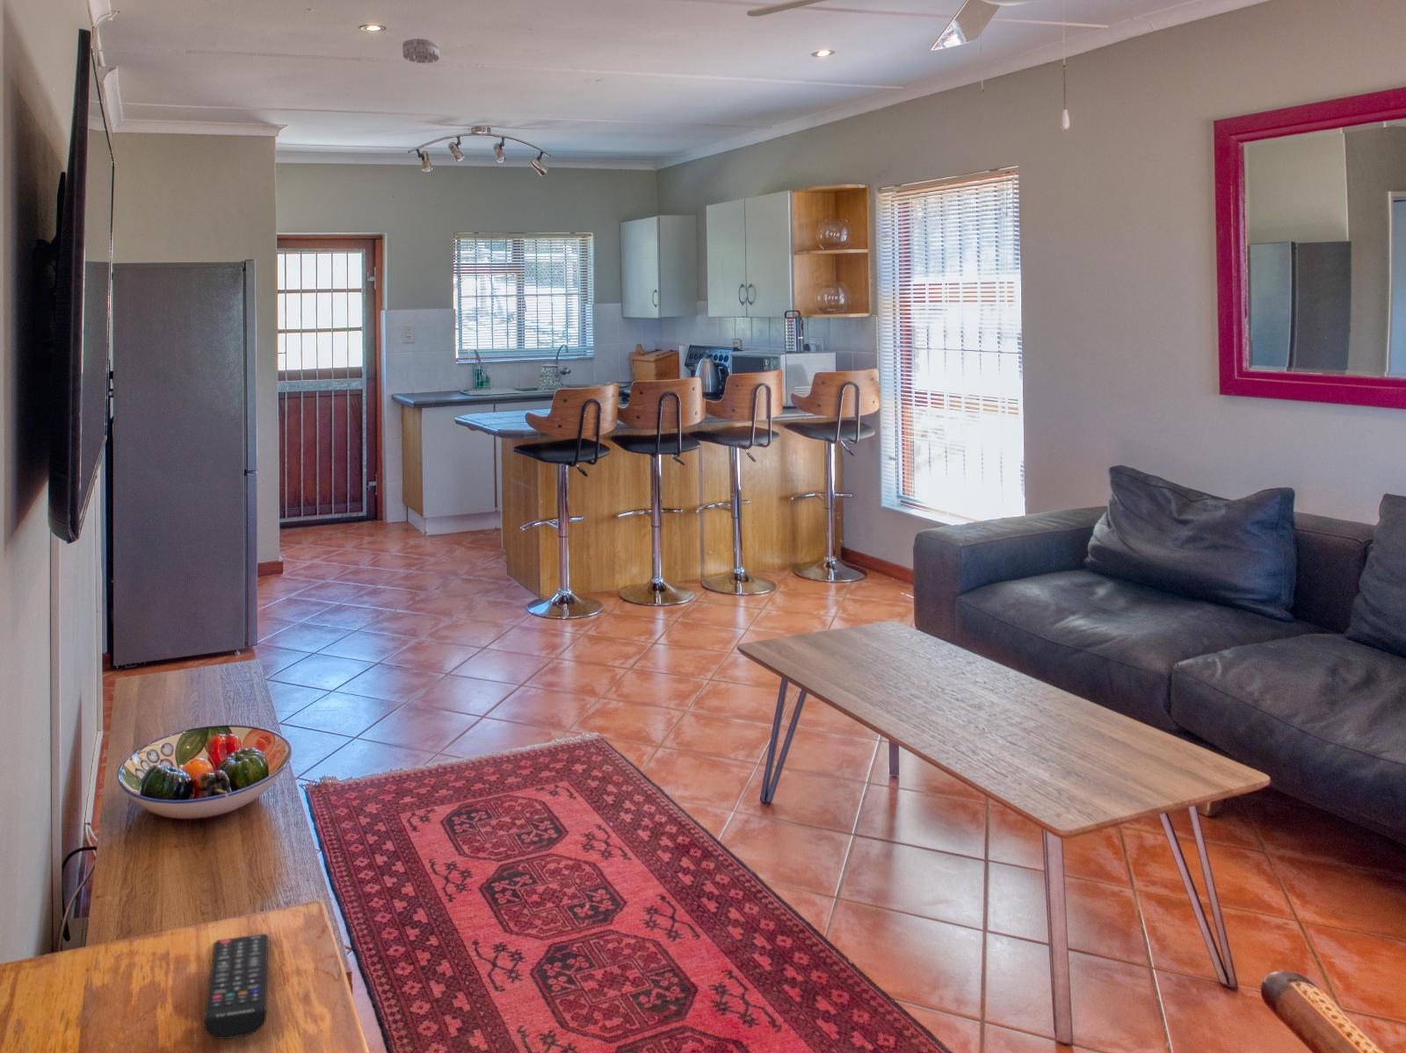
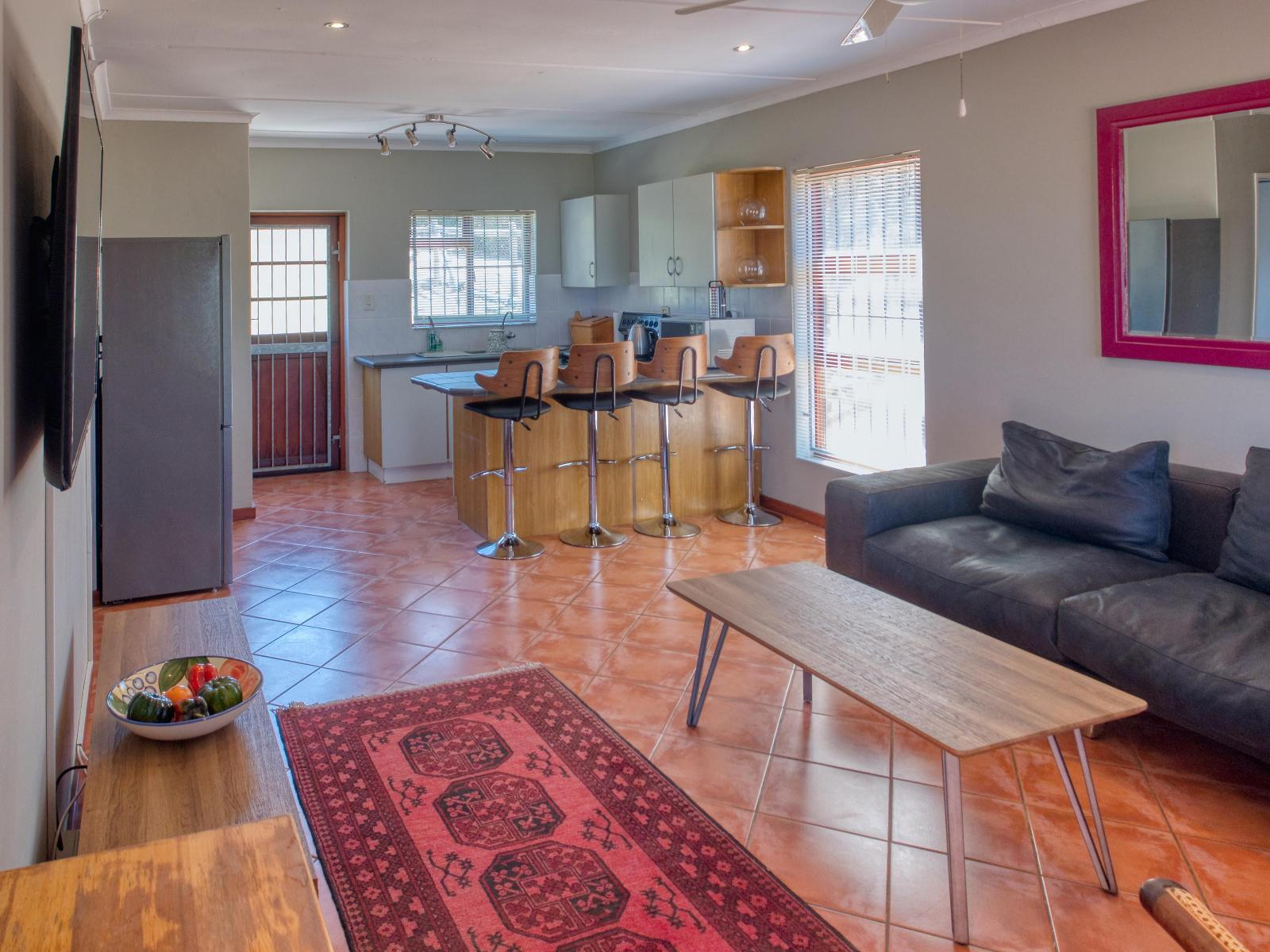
- smoke detector [402,38,441,64]
- remote control [203,932,269,1040]
